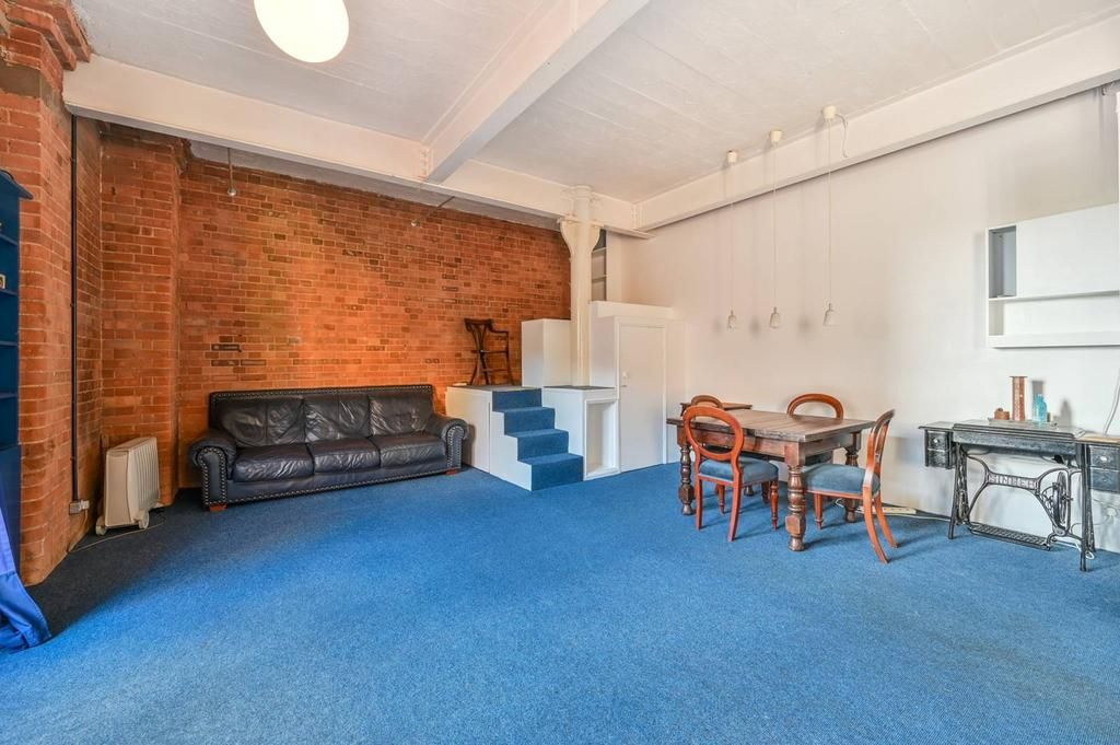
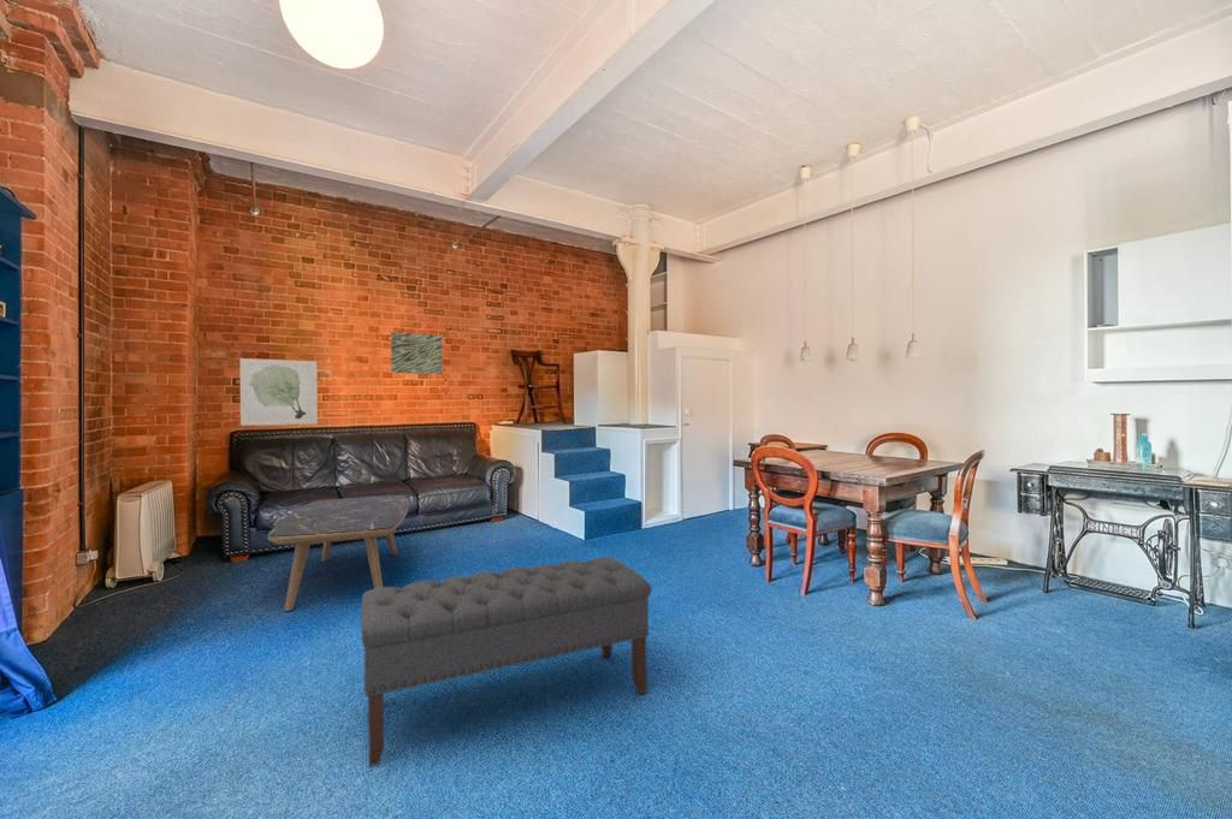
+ wall art [390,331,444,375]
+ wall art [239,357,319,427]
+ coffee table [267,494,409,612]
+ bench [360,556,653,767]
